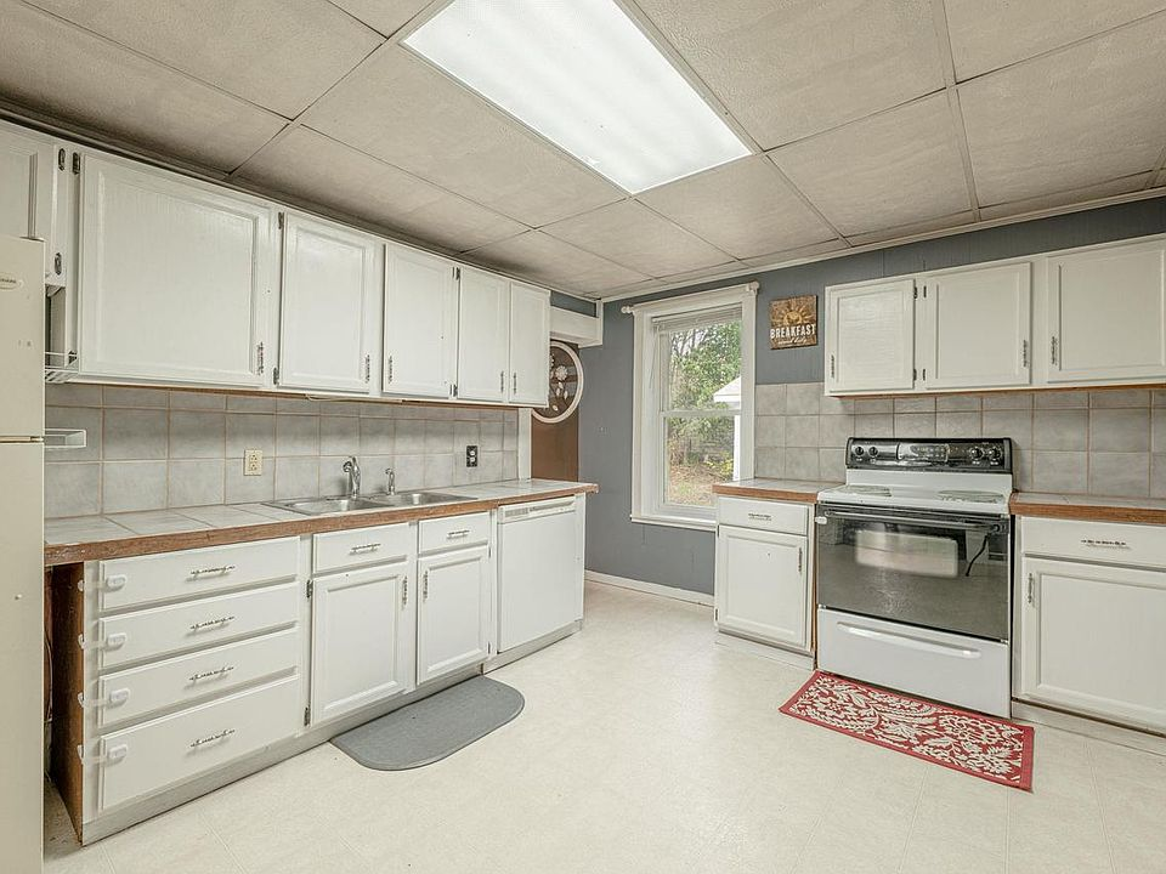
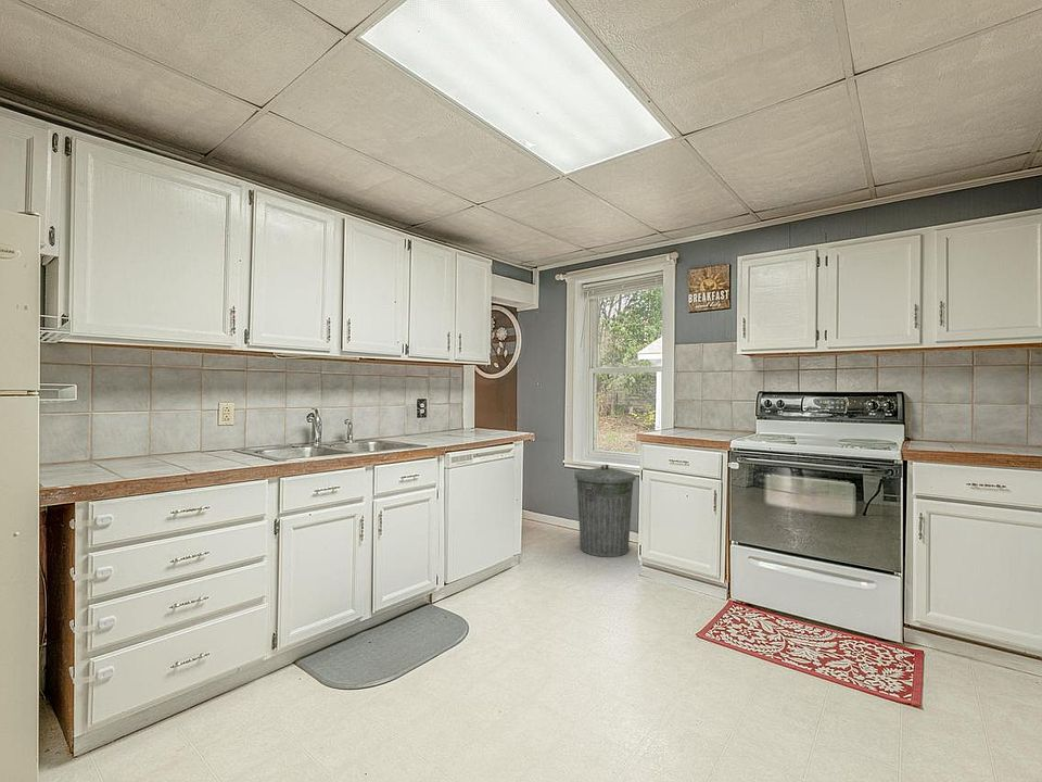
+ trash can [574,464,636,558]
